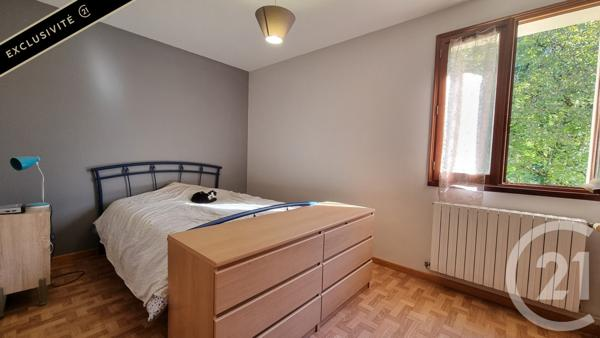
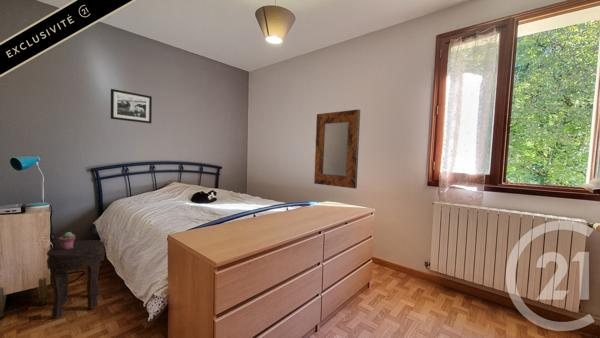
+ side table [46,239,106,319]
+ home mirror [313,109,361,190]
+ picture frame [110,88,153,124]
+ potted succulent [58,231,76,250]
